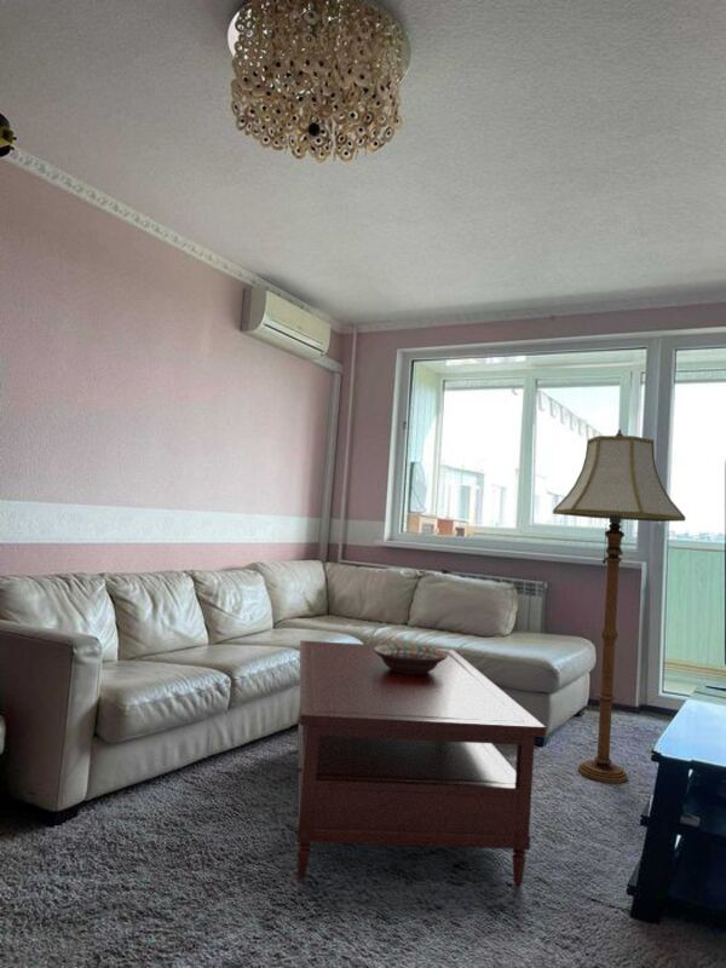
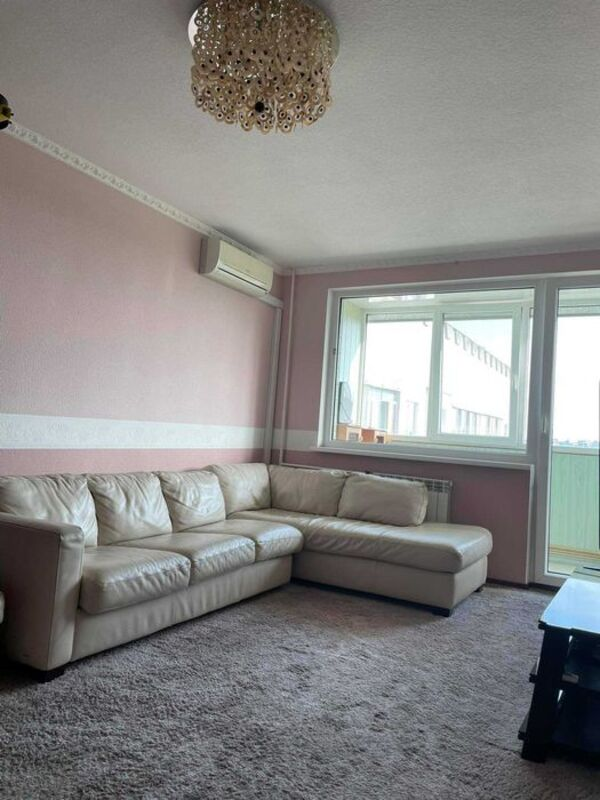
- coffee table [295,639,547,888]
- decorative bowl [374,644,448,674]
- floor lamp [552,428,686,784]
